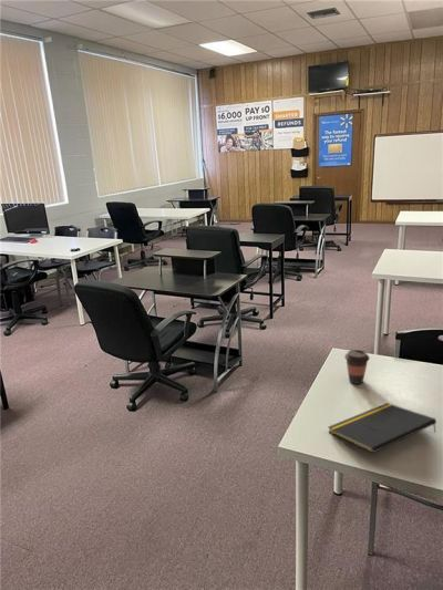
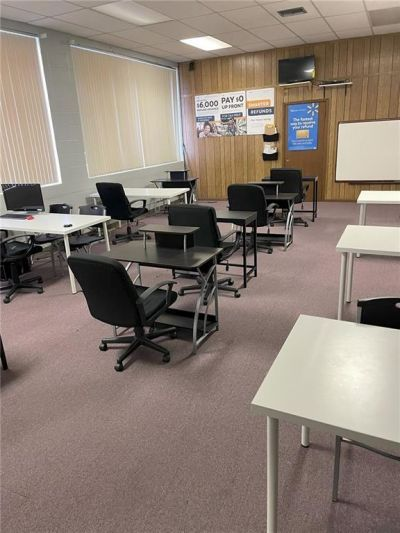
- notepad [327,402,437,454]
- coffee cup [343,349,371,385]
